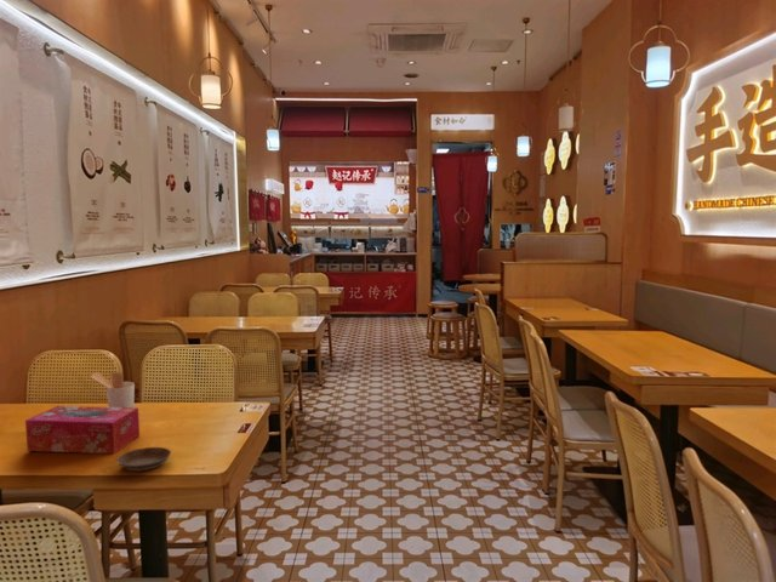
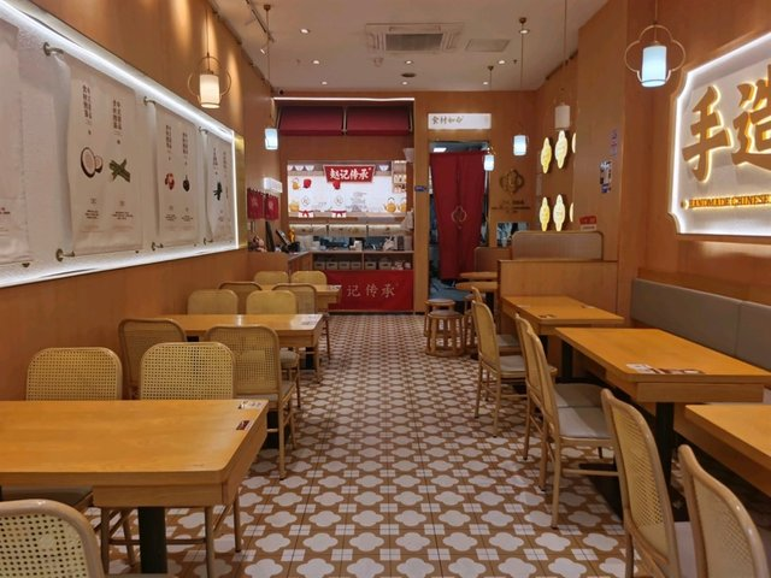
- utensil holder [90,371,136,407]
- tissue box [24,405,141,455]
- saucer [115,446,172,472]
